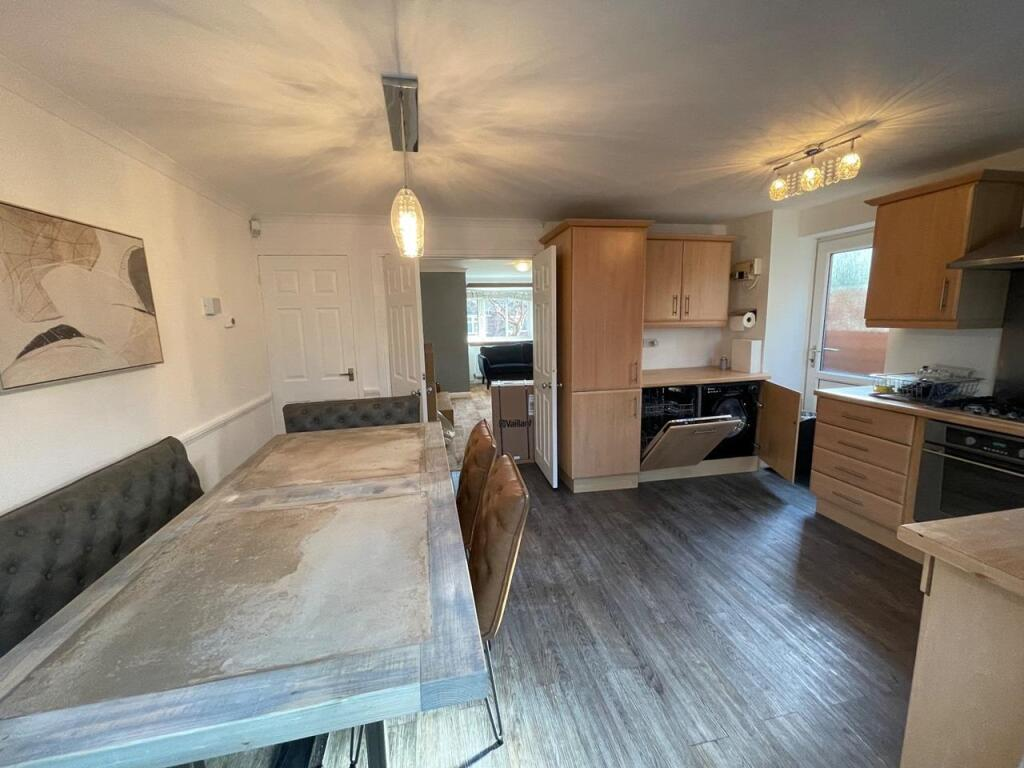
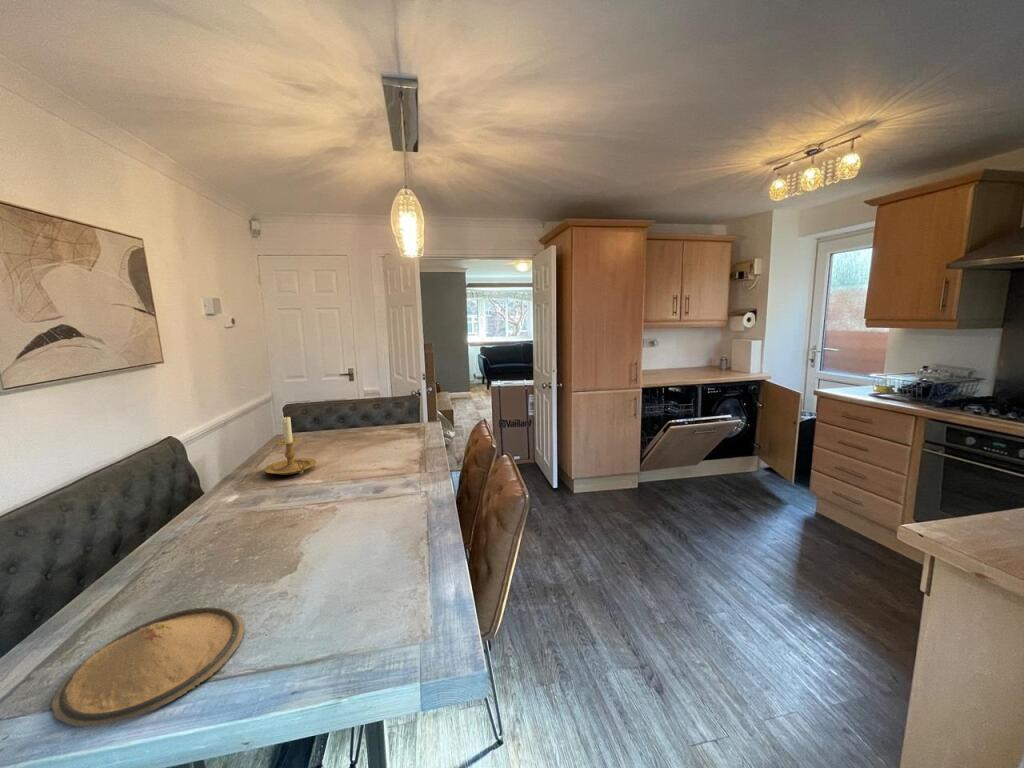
+ candle holder [263,414,317,476]
+ plate [50,606,246,728]
